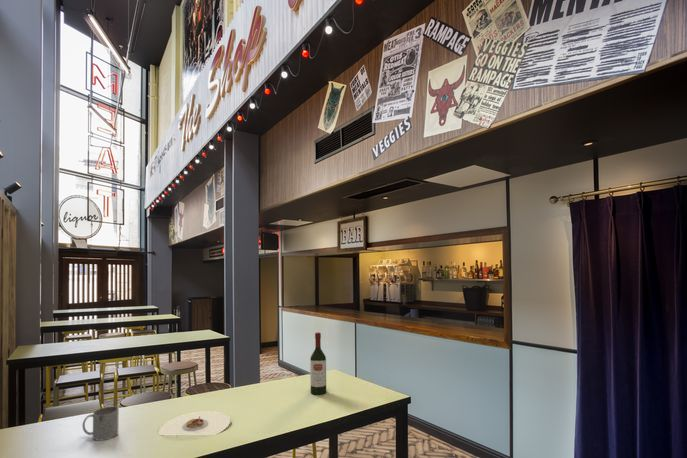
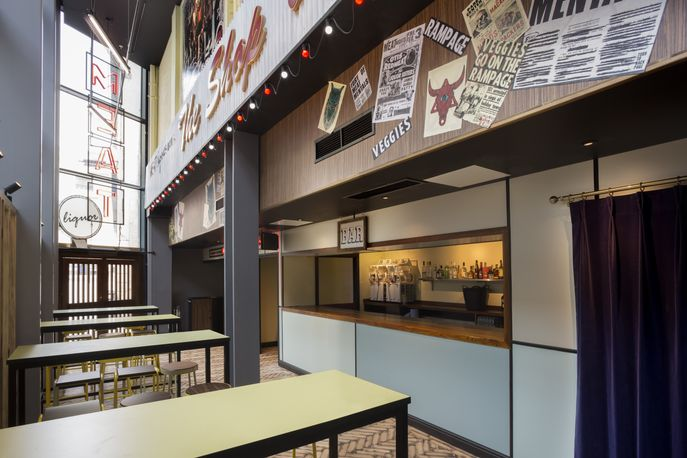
- plate [158,410,231,436]
- mug [82,405,120,441]
- wine bottle [309,331,327,396]
